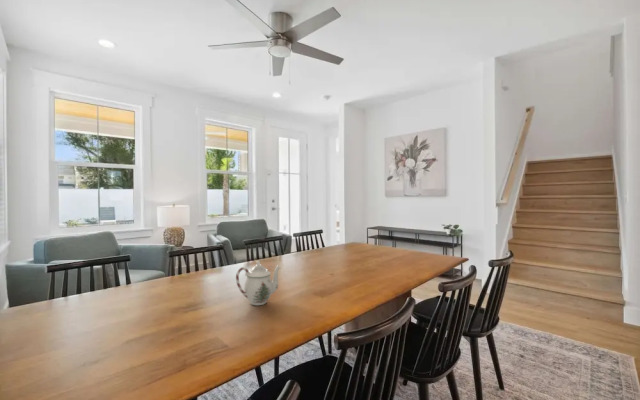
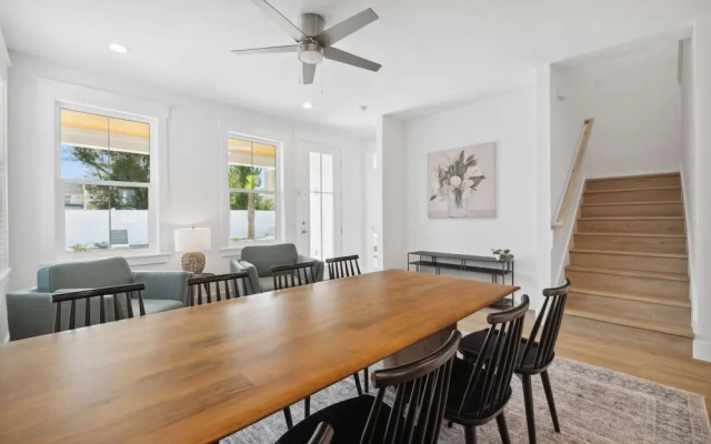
- teapot [235,260,281,306]
